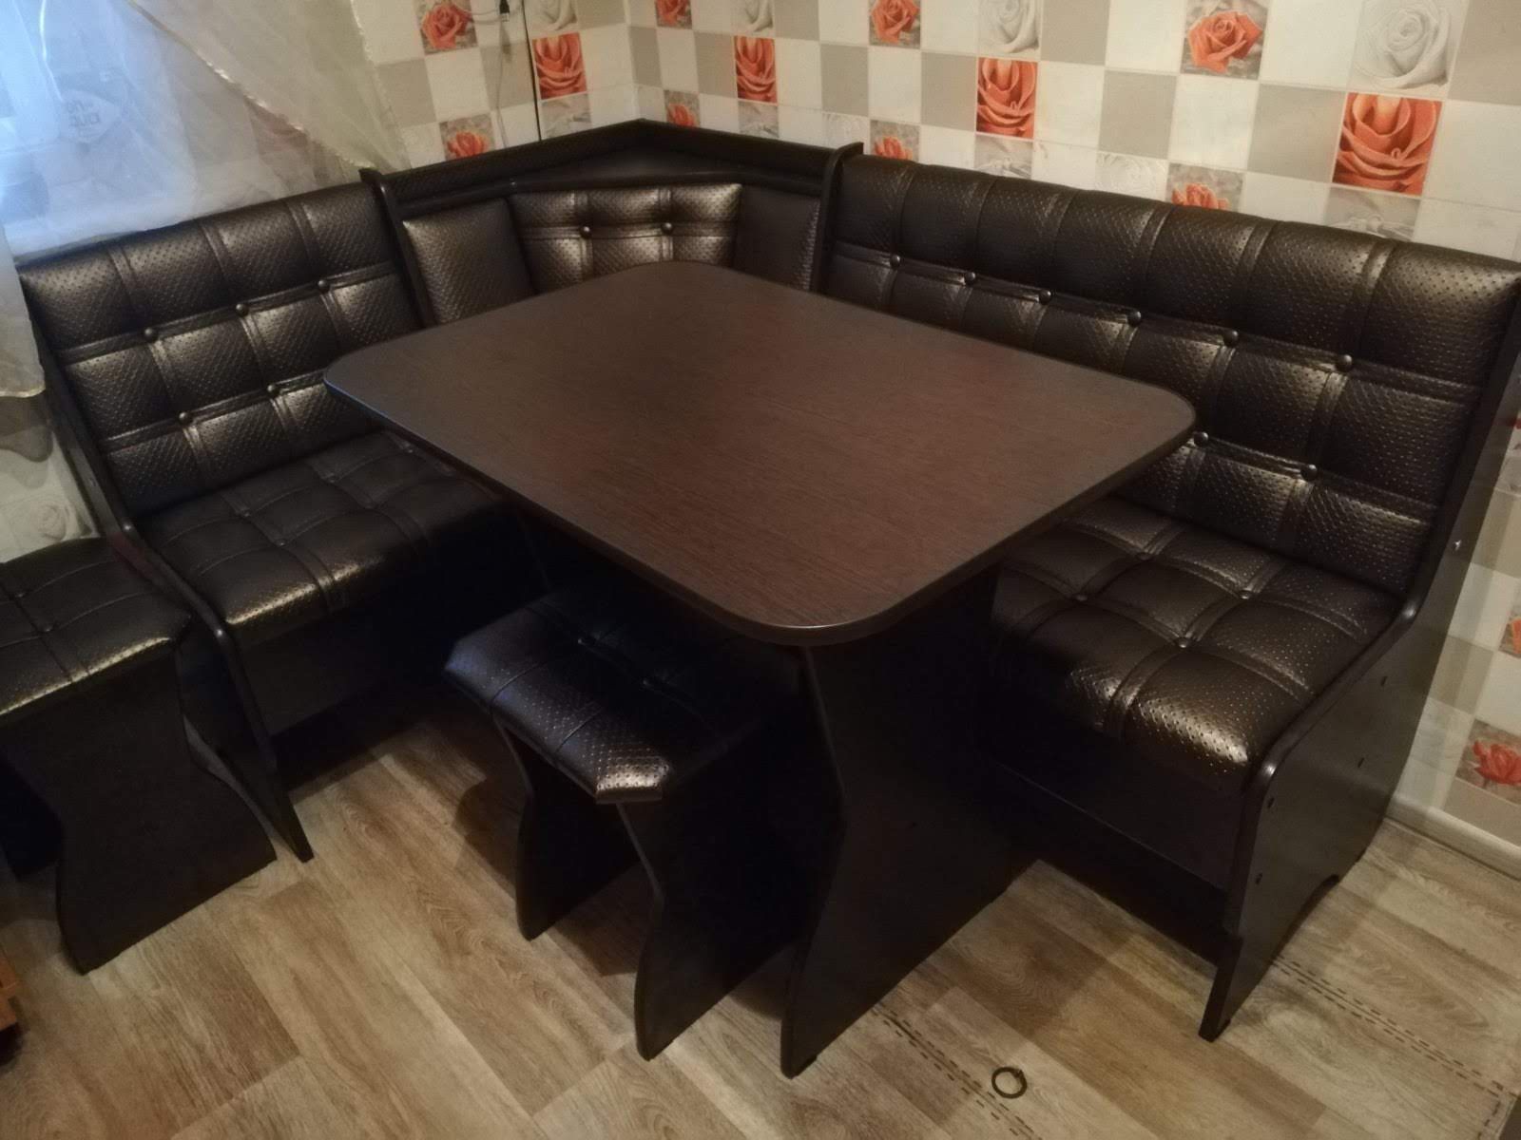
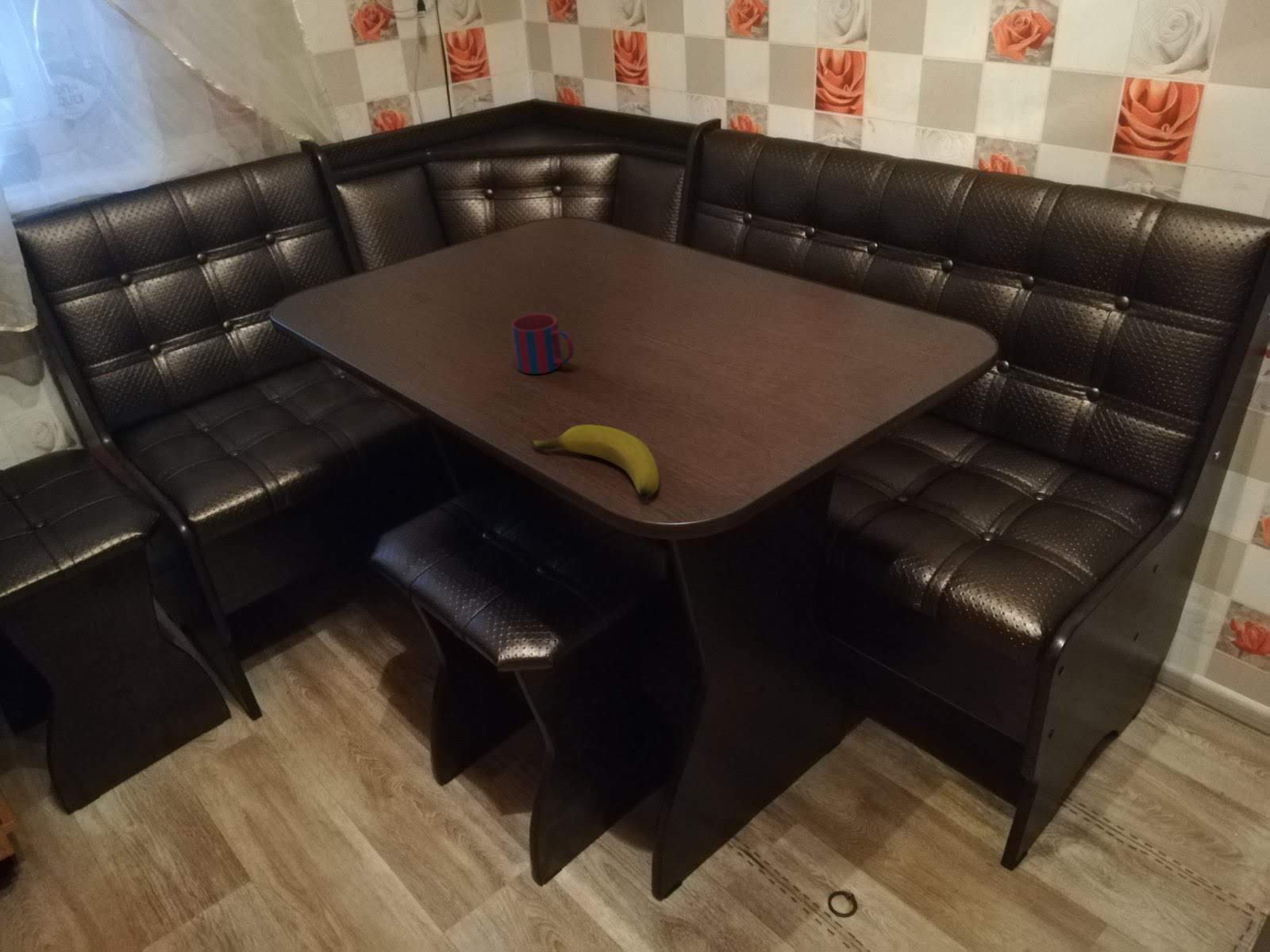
+ banana [529,424,660,499]
+ mug [510,313,575,375]
